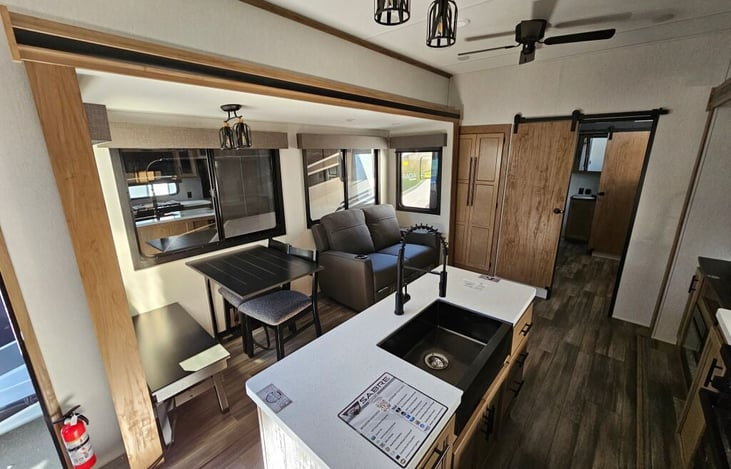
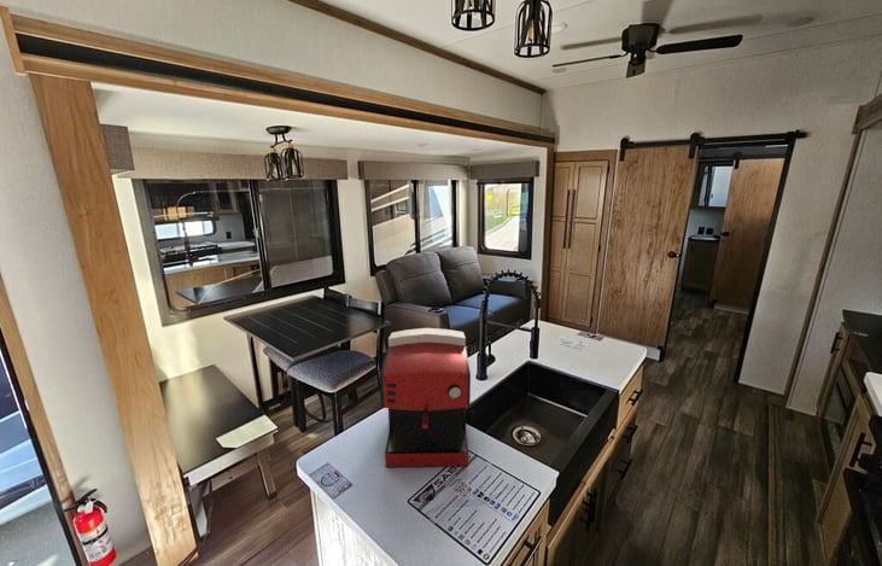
+ coffee maker [379,327,472,468]
